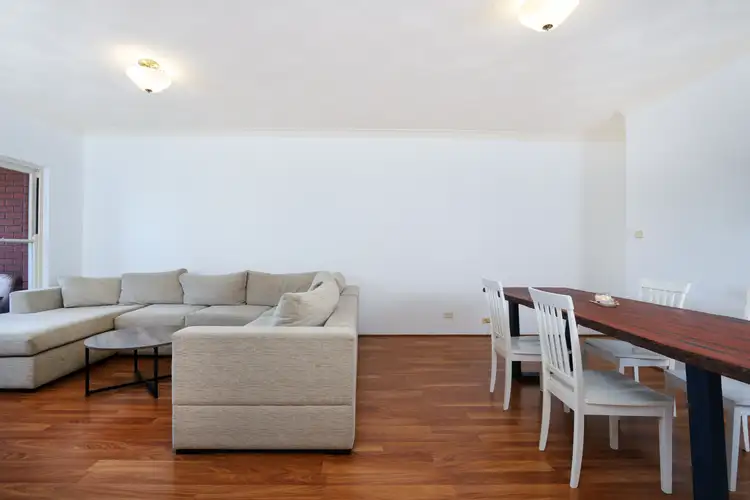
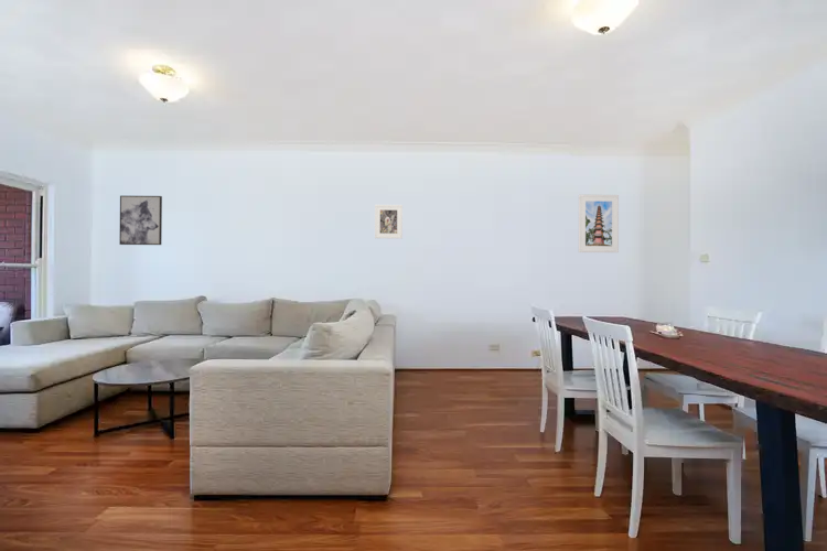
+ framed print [578,194,620,253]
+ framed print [374,204,404,239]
+ wall art [118,195,163,246]
